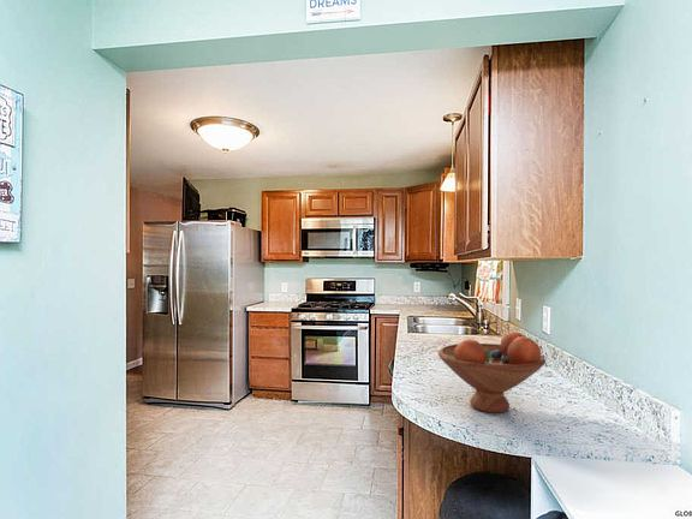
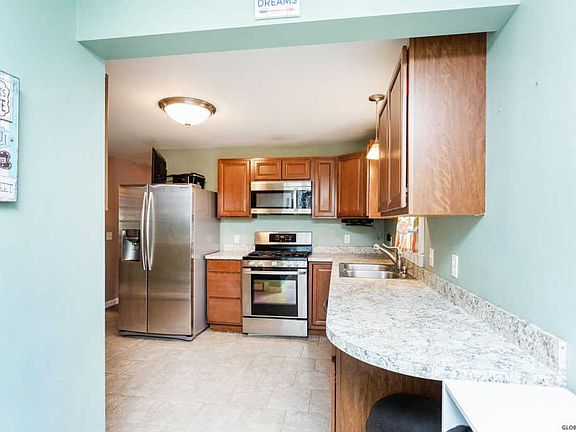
- fruit bowl [437,330,547,414]
